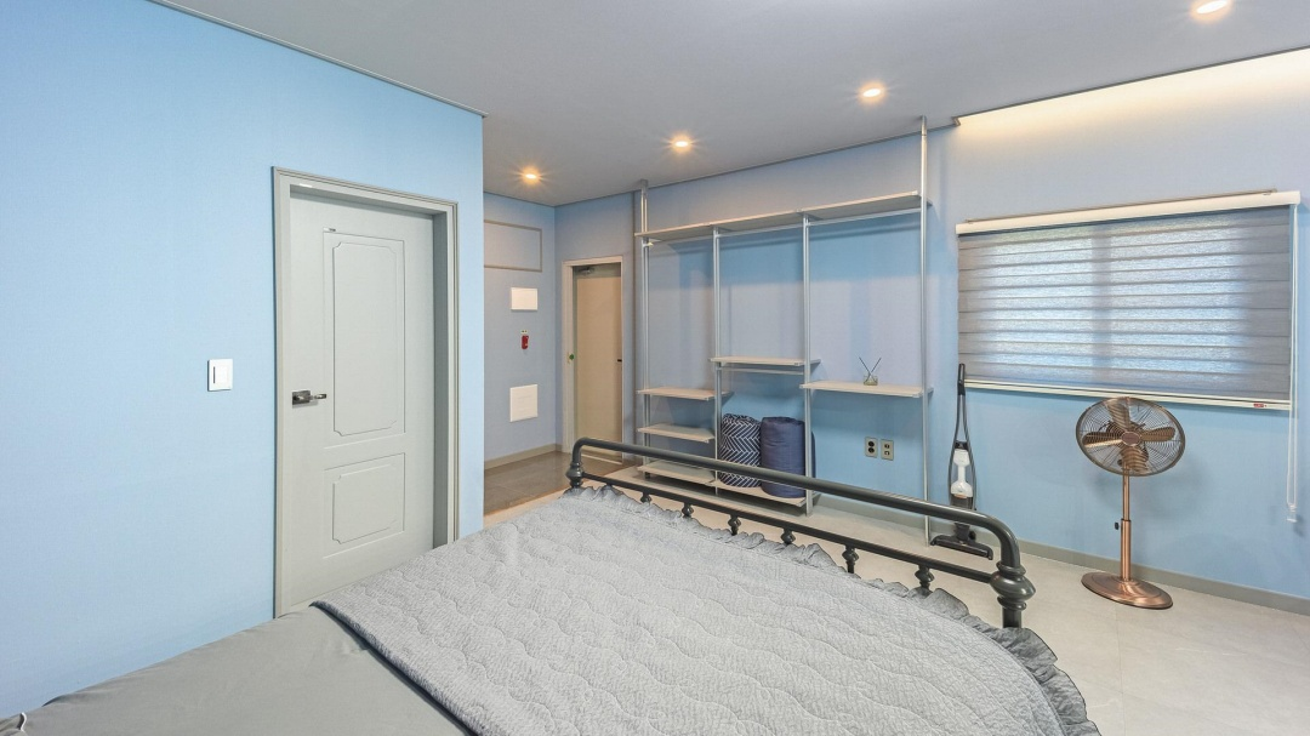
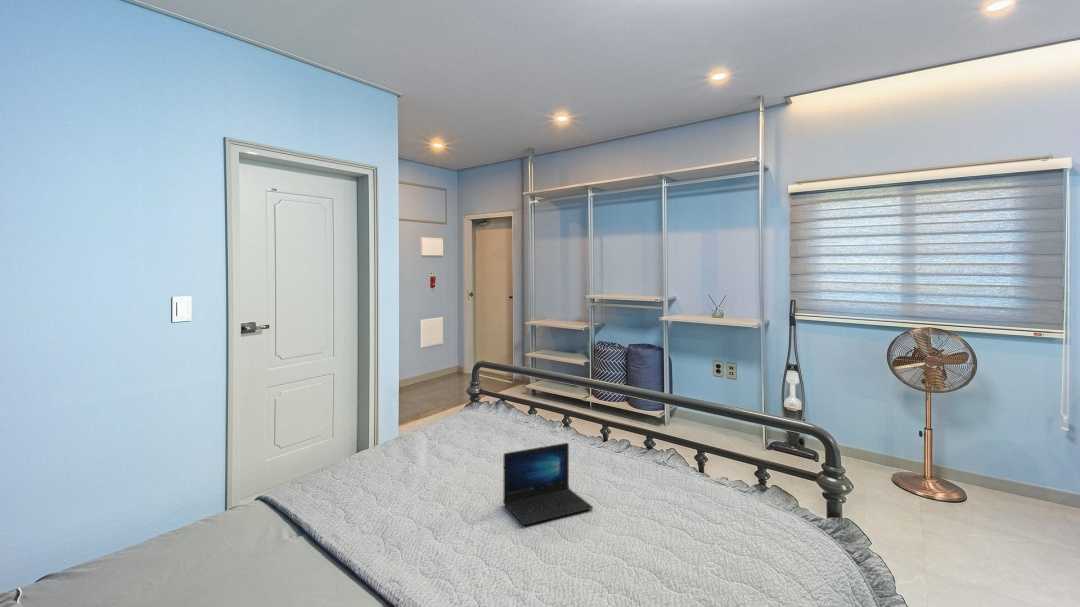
+ laptop [502,442,594,526]
